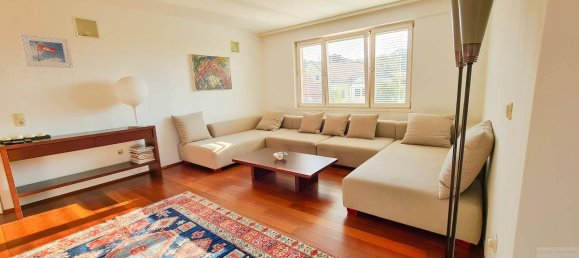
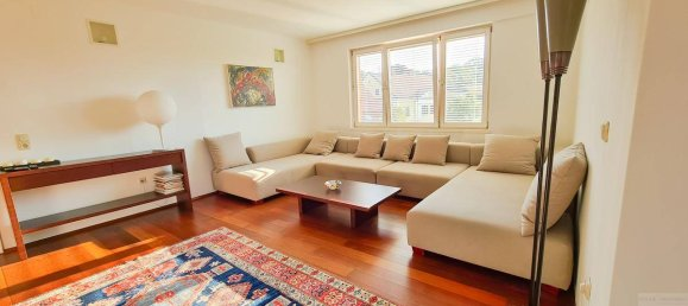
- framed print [19,33,74,69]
